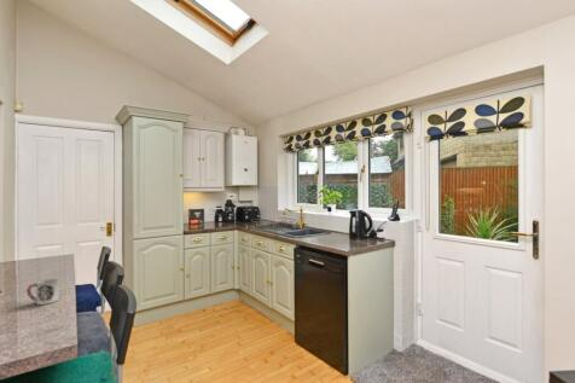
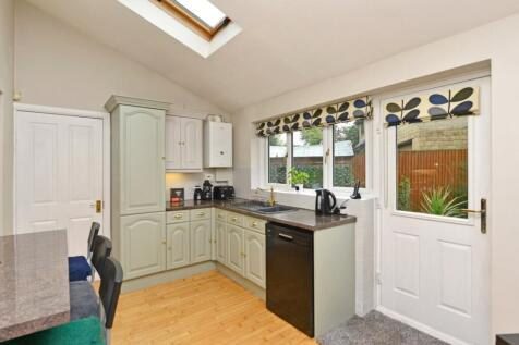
- cup [25,278,59,306]
